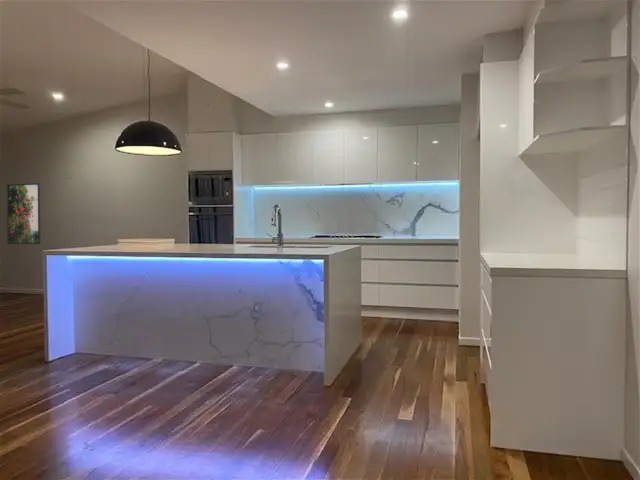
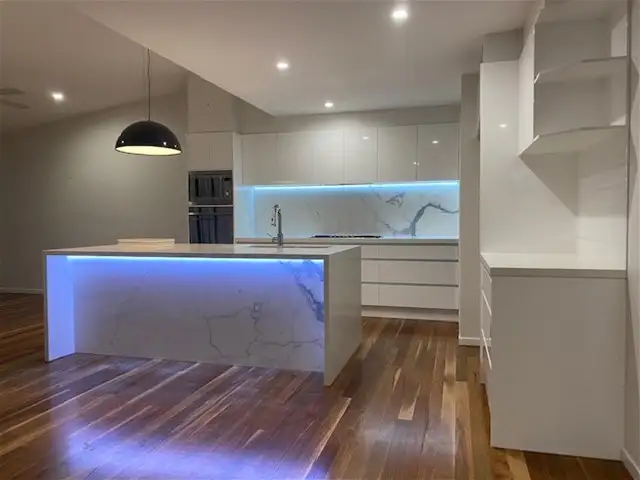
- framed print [6,182,41,245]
